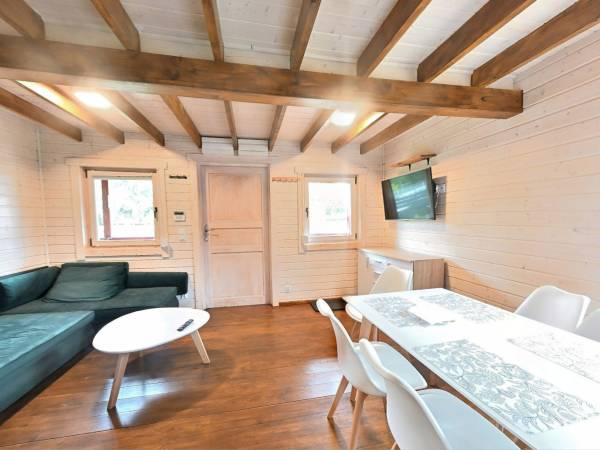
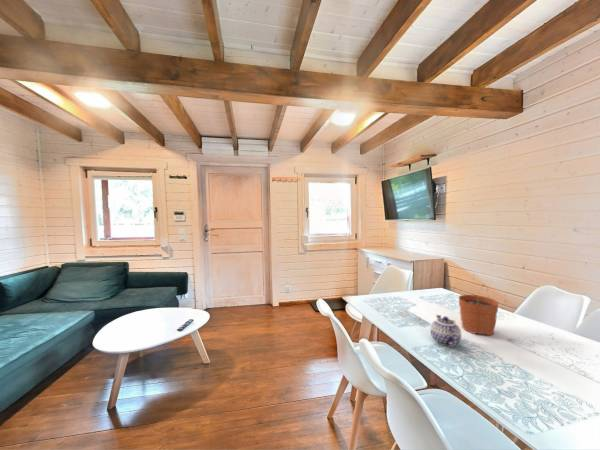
+ plant pot [458,283,500,337]
+ teapot [430,314,462,348]
